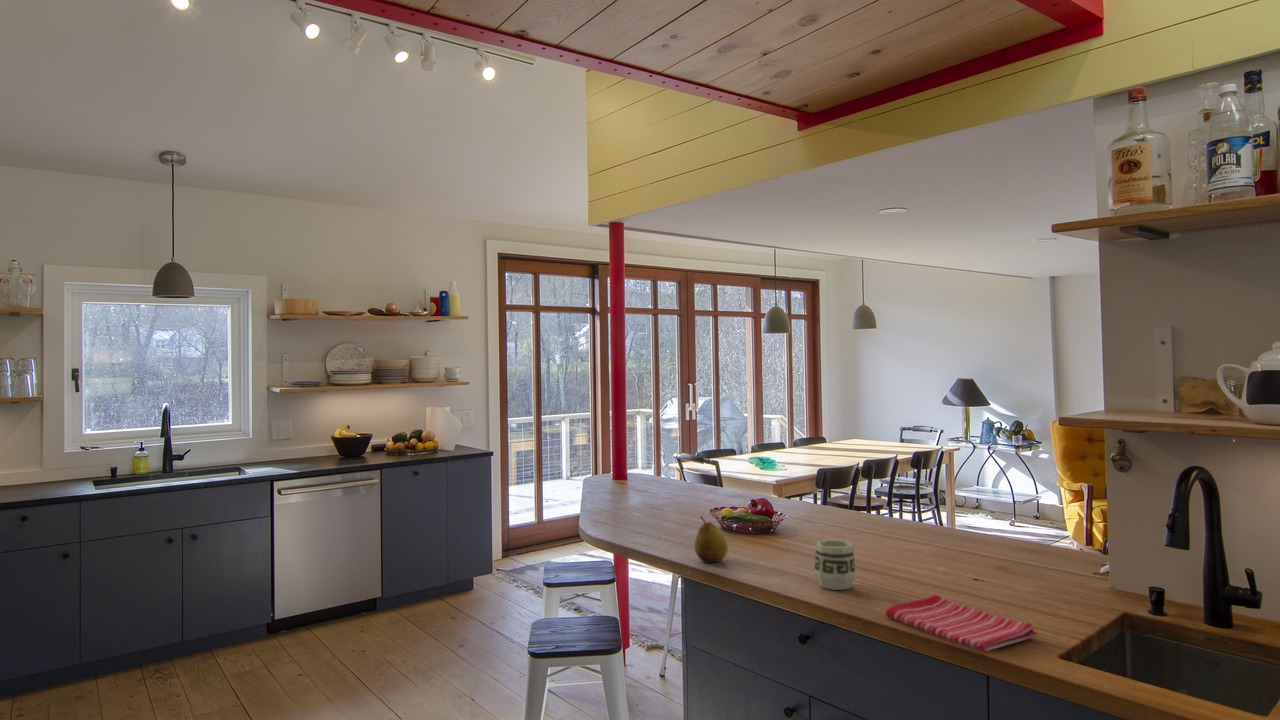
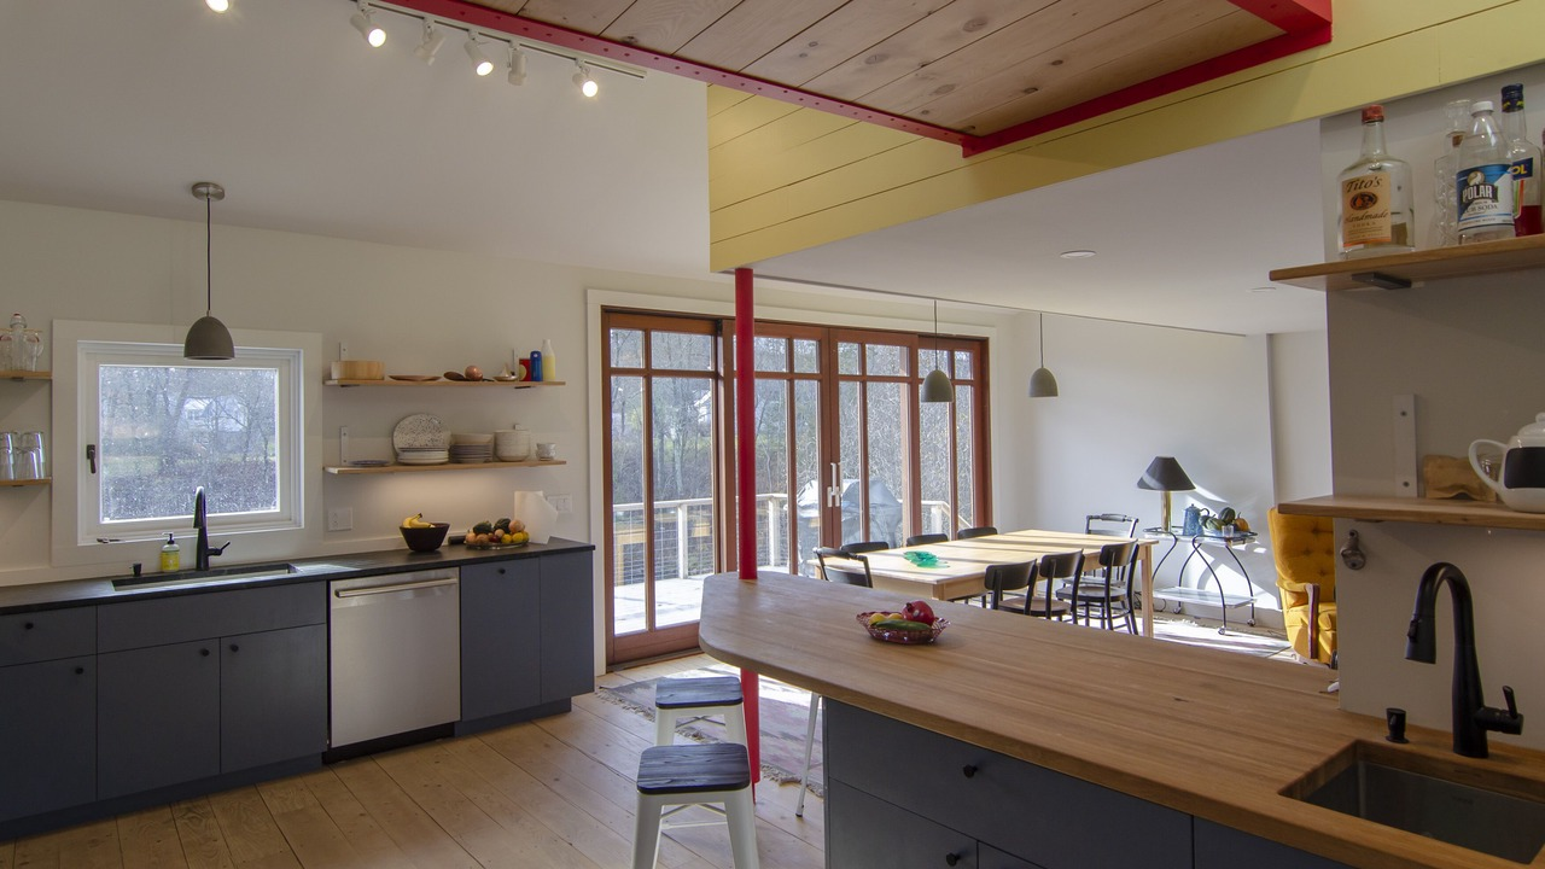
- dish towel [885,593,1038,652]
- cup [813,539,857,591]
- fruit [694,515,729,563]
